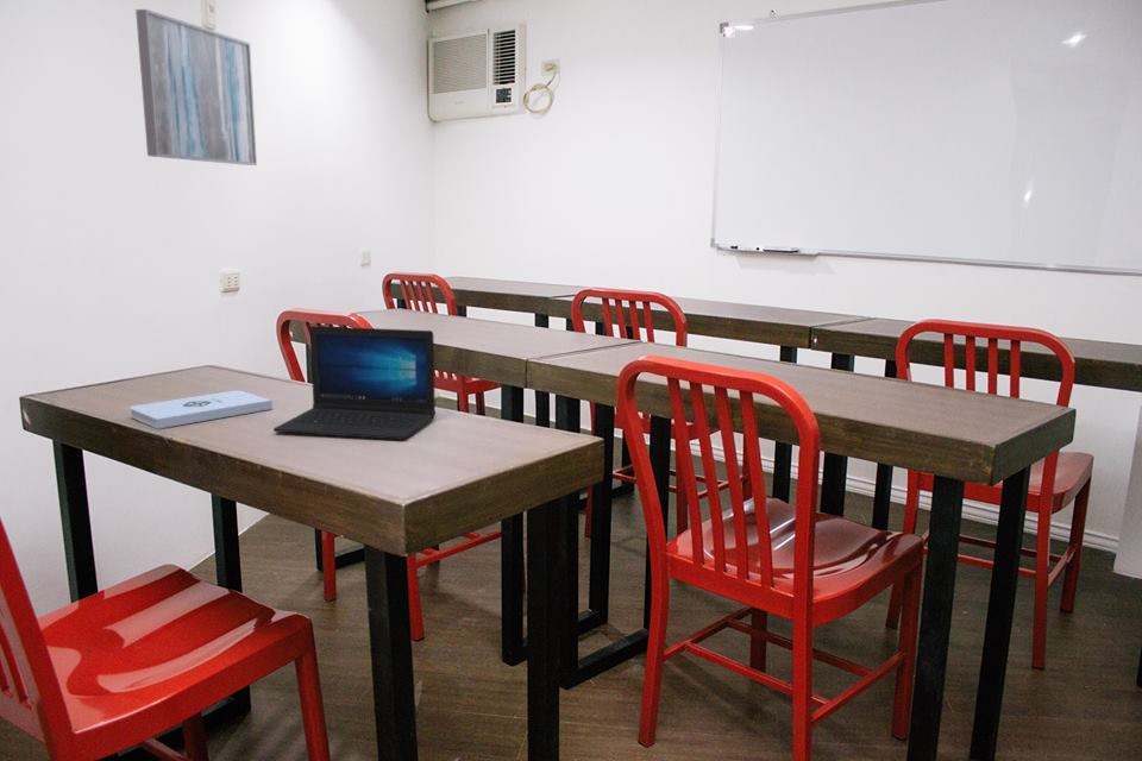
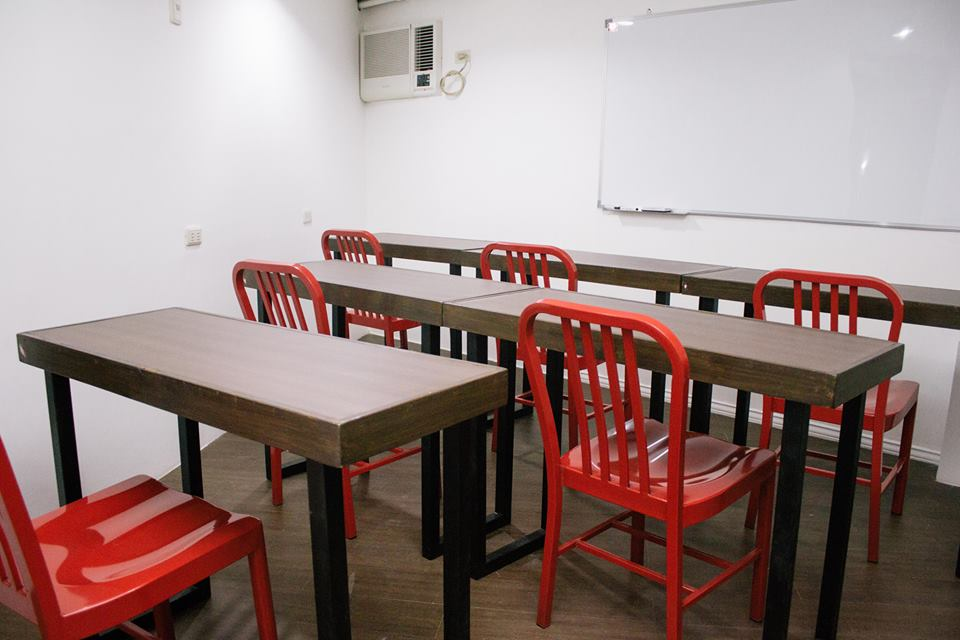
- laptop [272,325,437,441]
- notepad [128,390,274,430]
- wall art [134,8,258,166]
